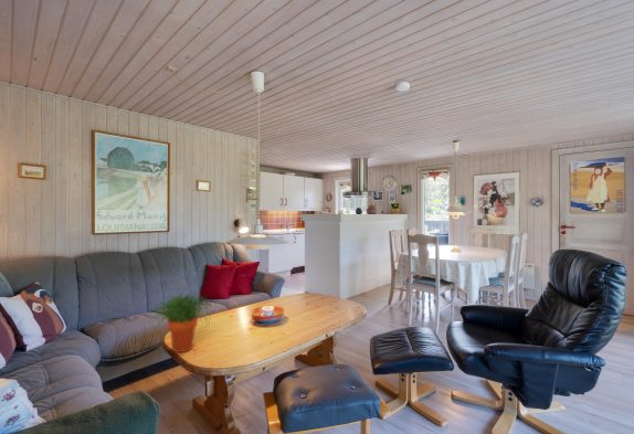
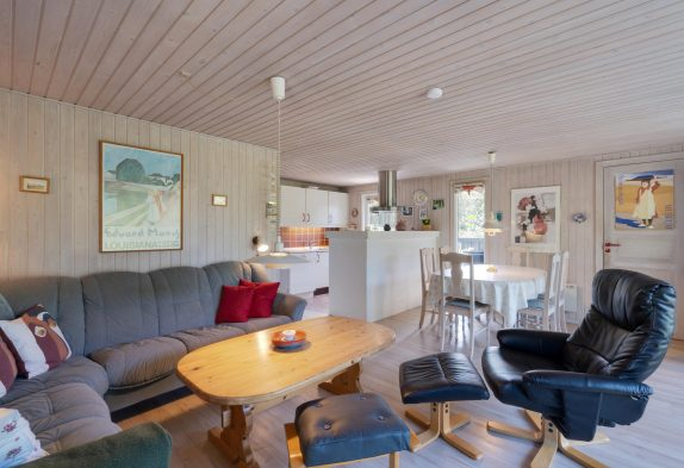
- potted plant [146,290,216,353]
